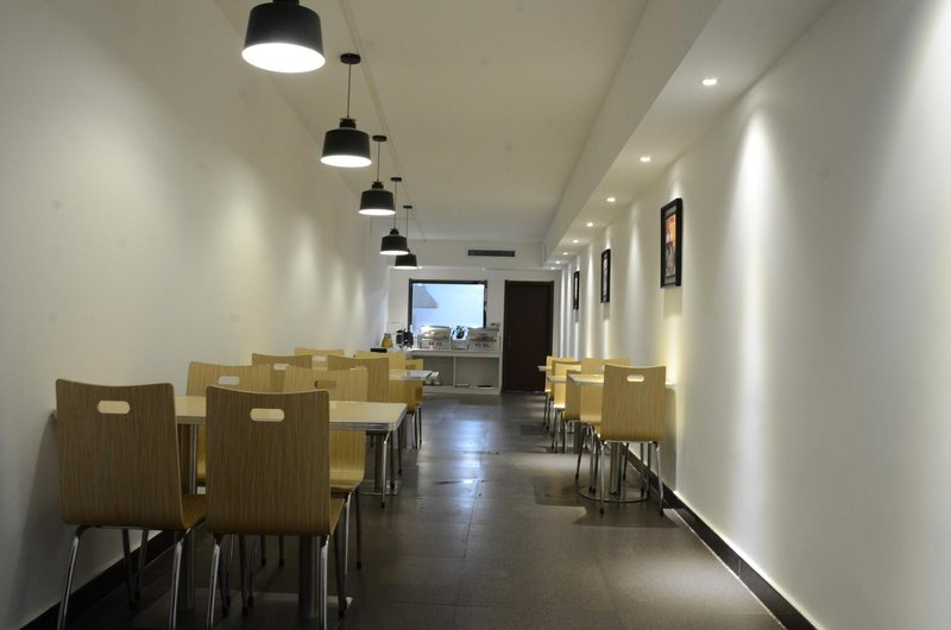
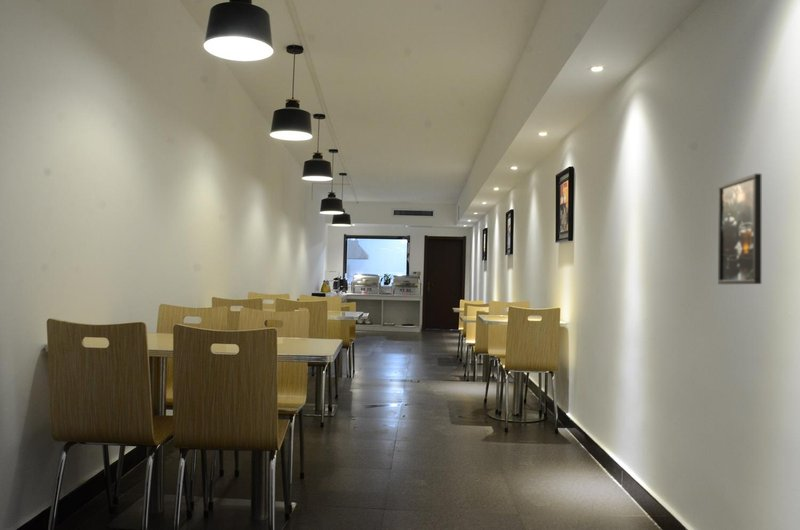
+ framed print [717,173,762,285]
